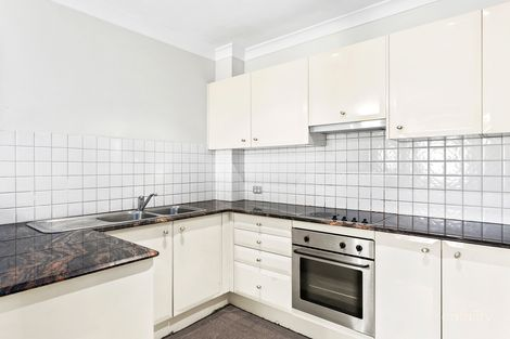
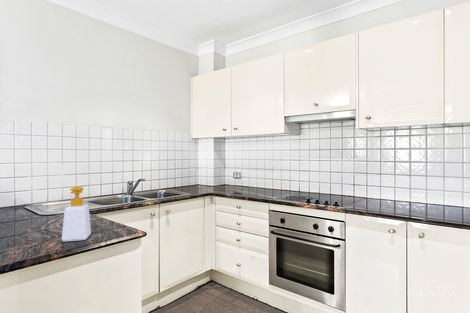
+ soap bottle [61,185,92,243]
